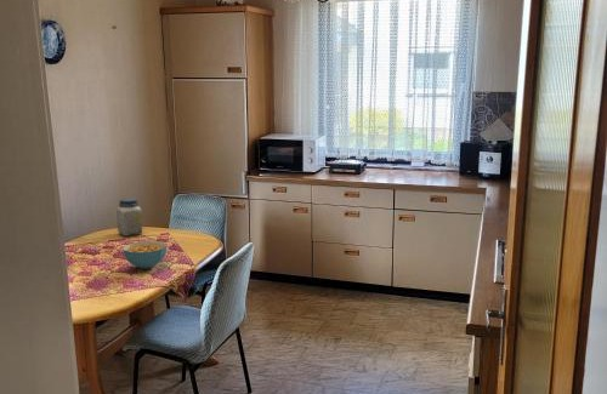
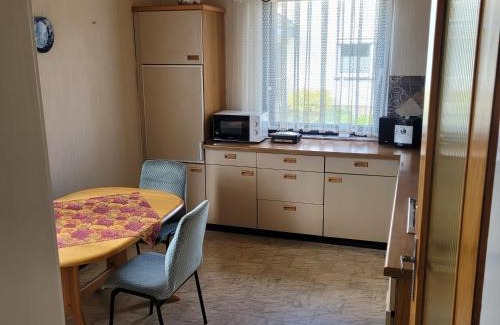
- cereal bowl [123,240,168,270]
- jar [115,196,143,238]
